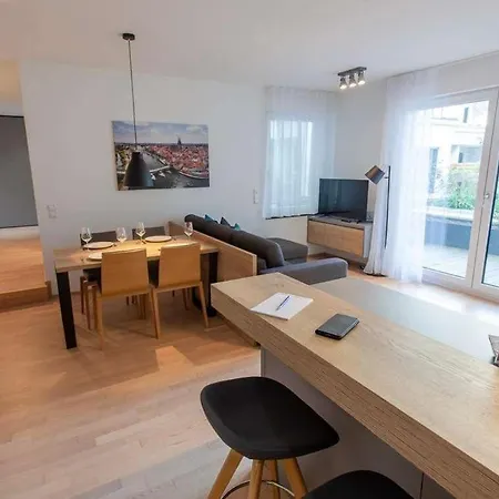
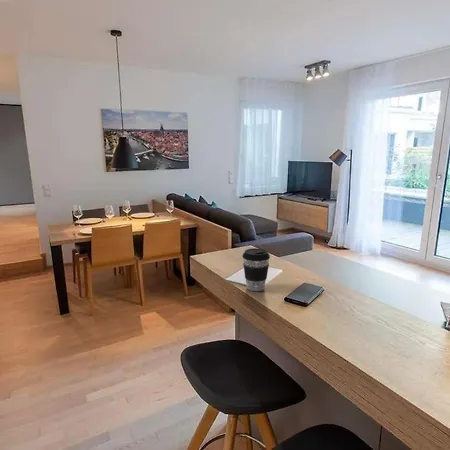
+ coffee cup [241,247,271,292]
